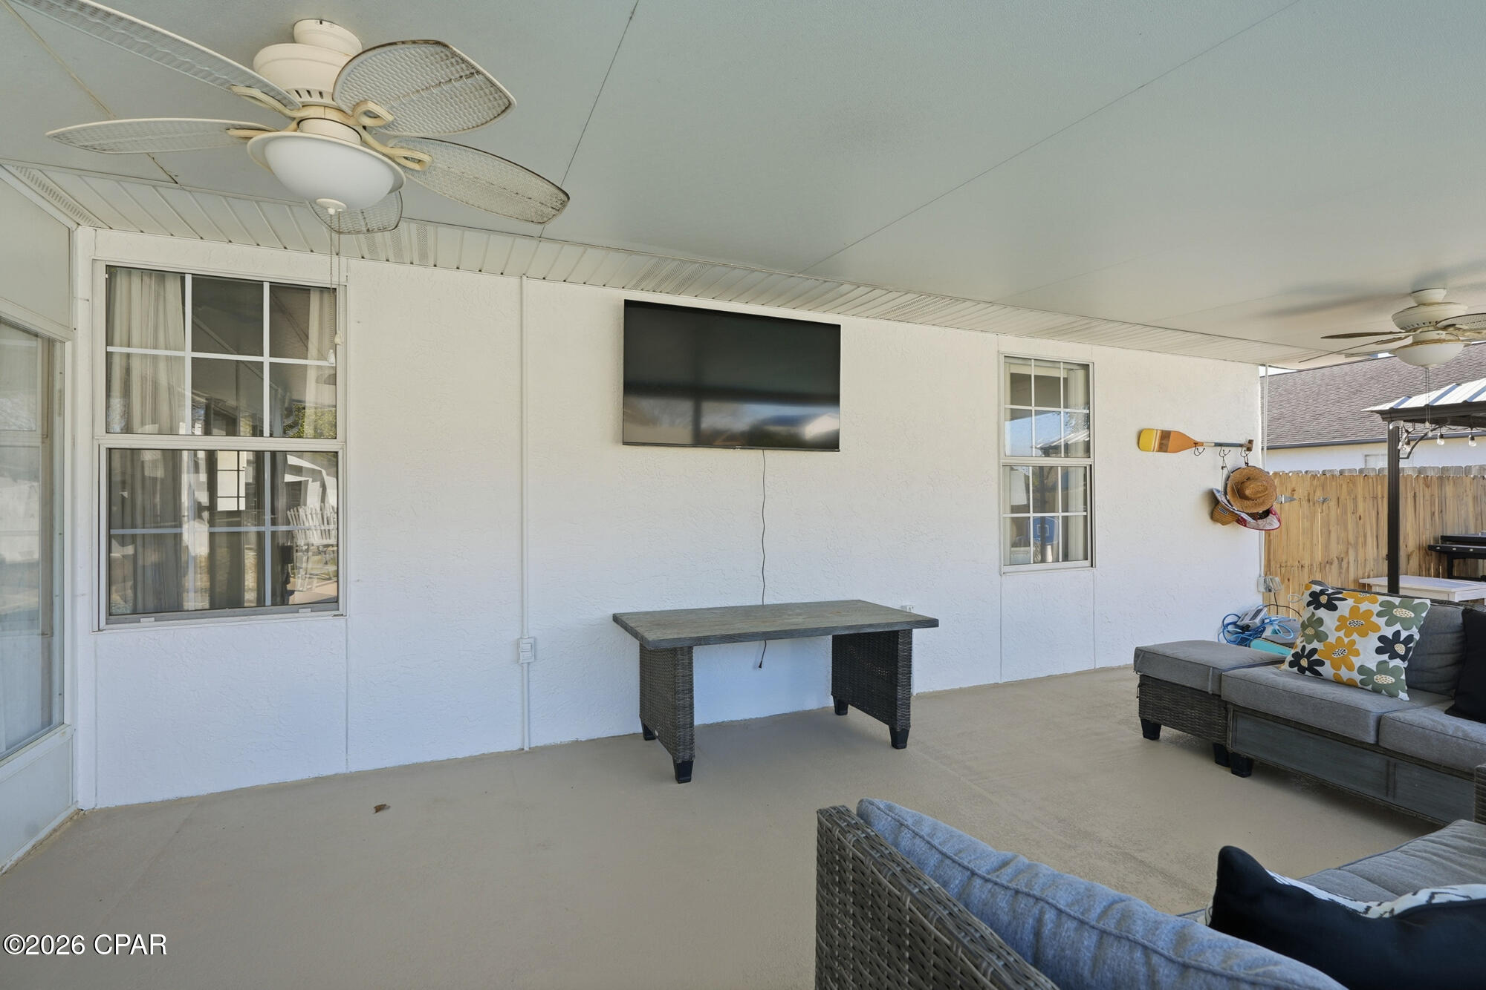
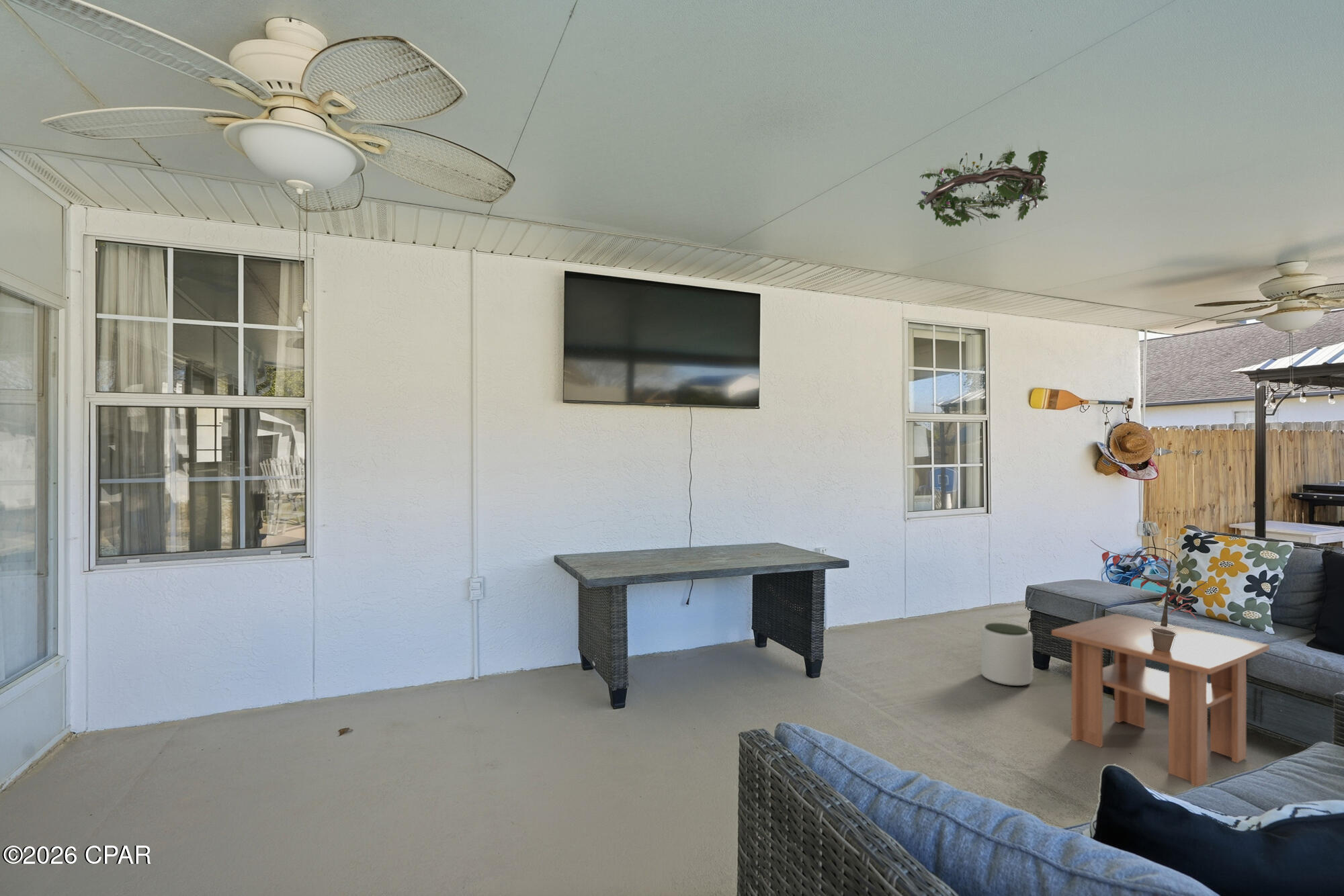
+ plant pot [980,623,1034,686]
+ wreath [915,140,1049,228]
+ potted plant [1090,539,1208,652]
+ coffee table [1051,613,1270,788]
